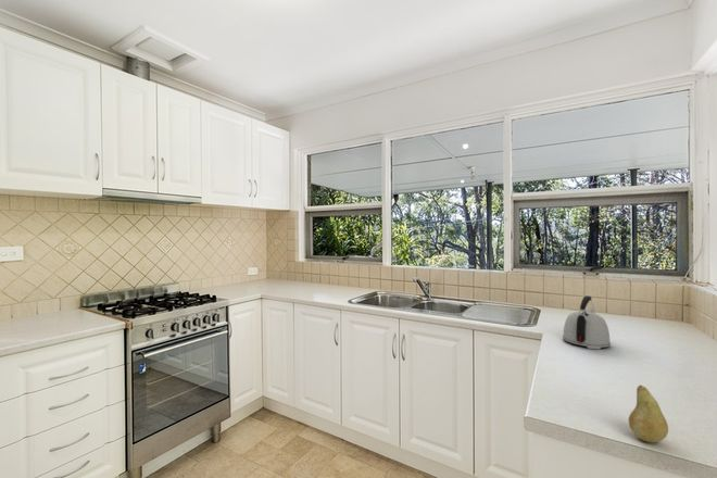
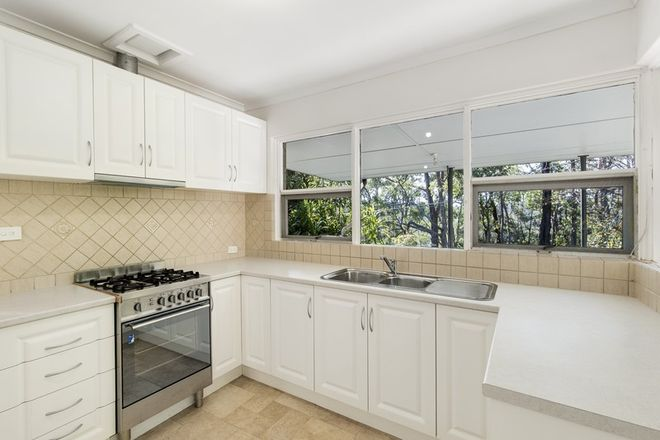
- fruit [628,383,669,443]
- kettle [562,294,612,350]
